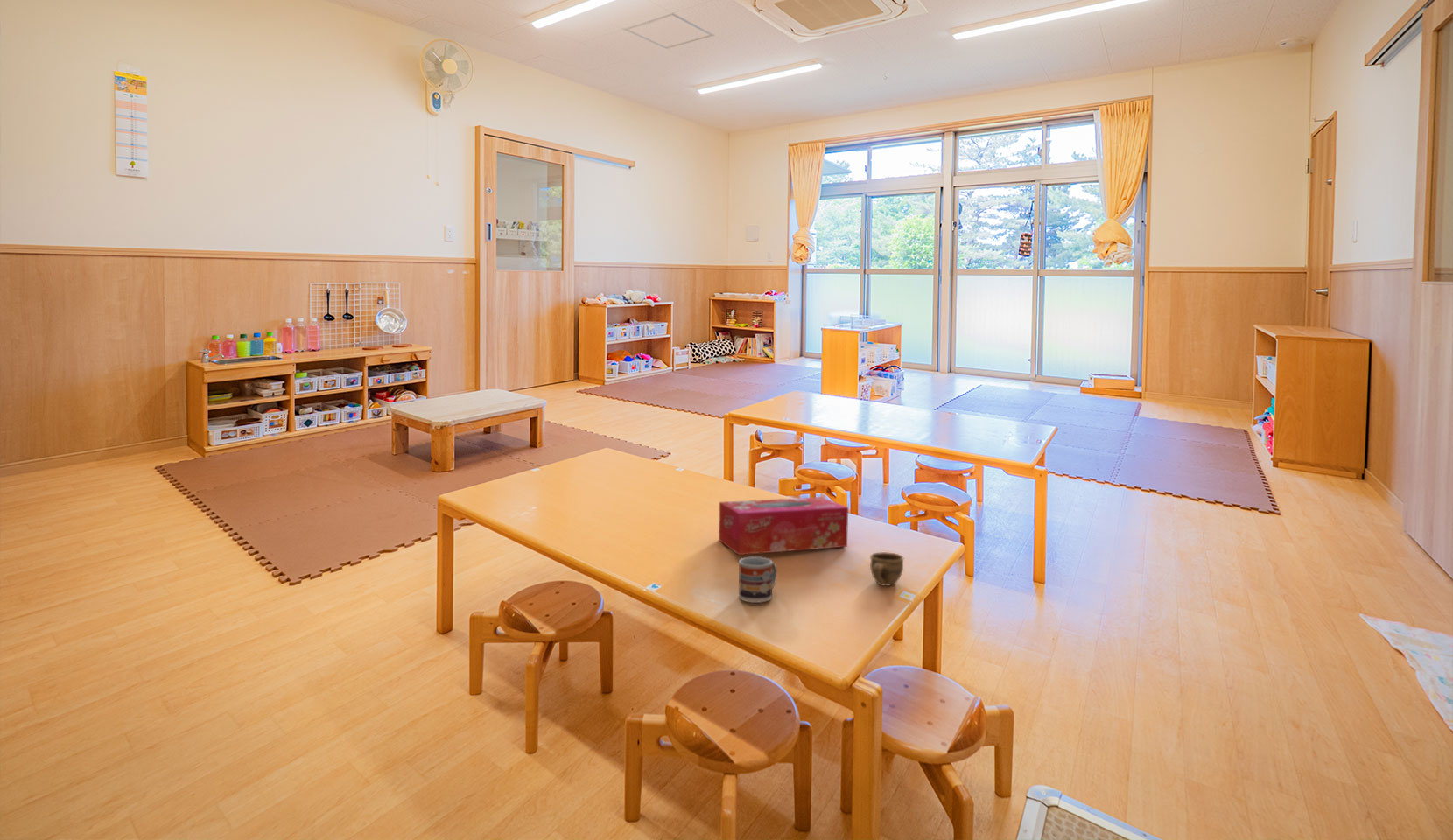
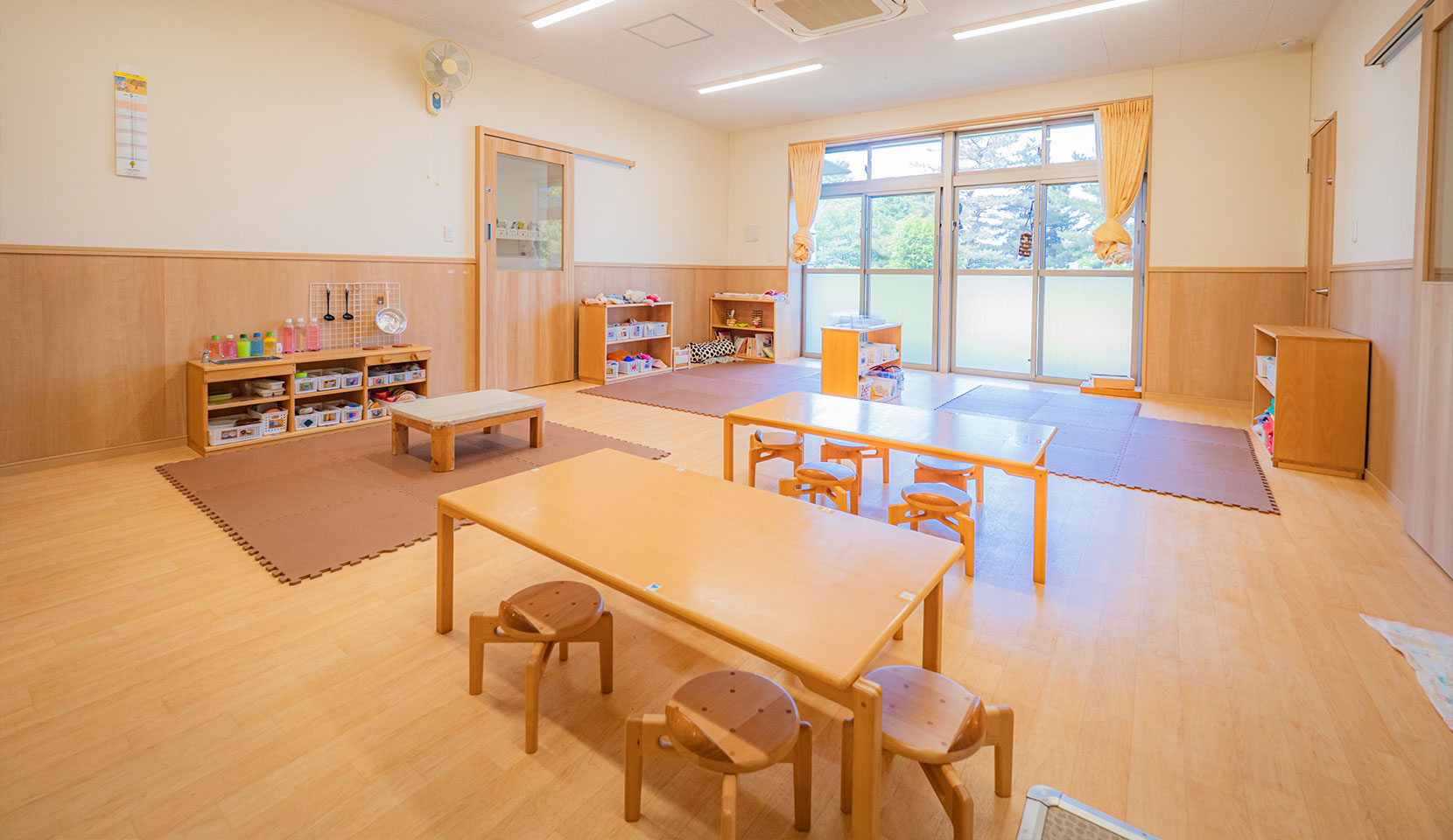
- cup [869,551,904,587]
- tissue box [718,496,849,556]
- cup [738,556,778,604]
